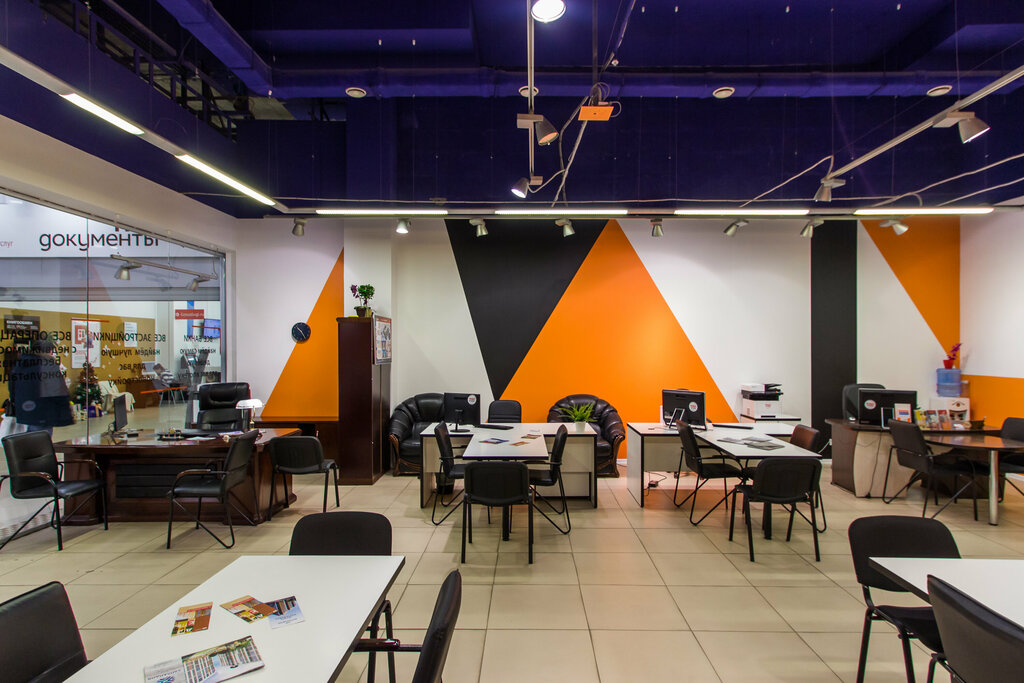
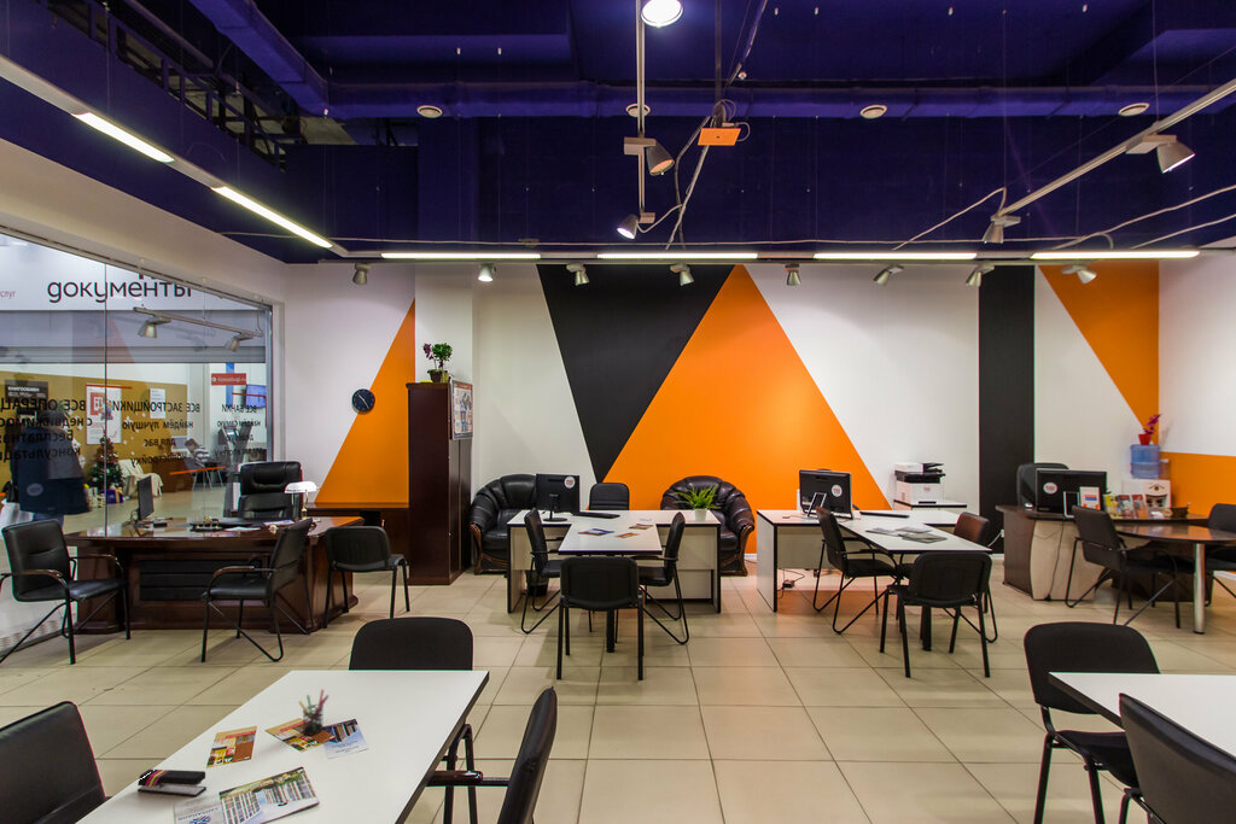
+ stapler [136,769,208,799]
+ pen holder [298,688,330,736]
